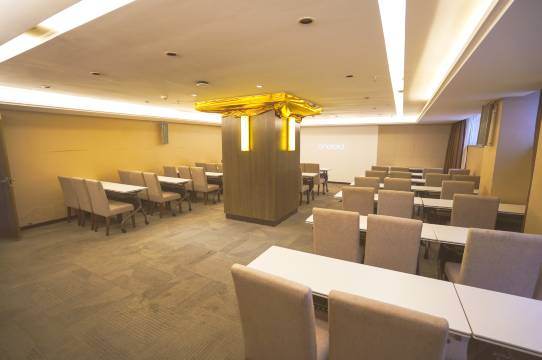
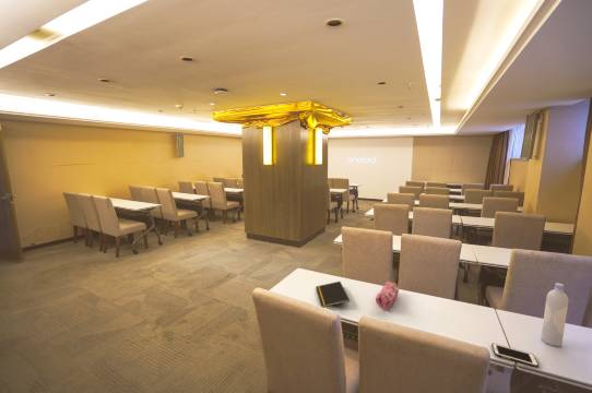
+ bottle [540,282,569,347]
+ cell phone [490,343,540,368]
+ notepad [315,281,351,309]
+ pencil case [375,281,400,310]
